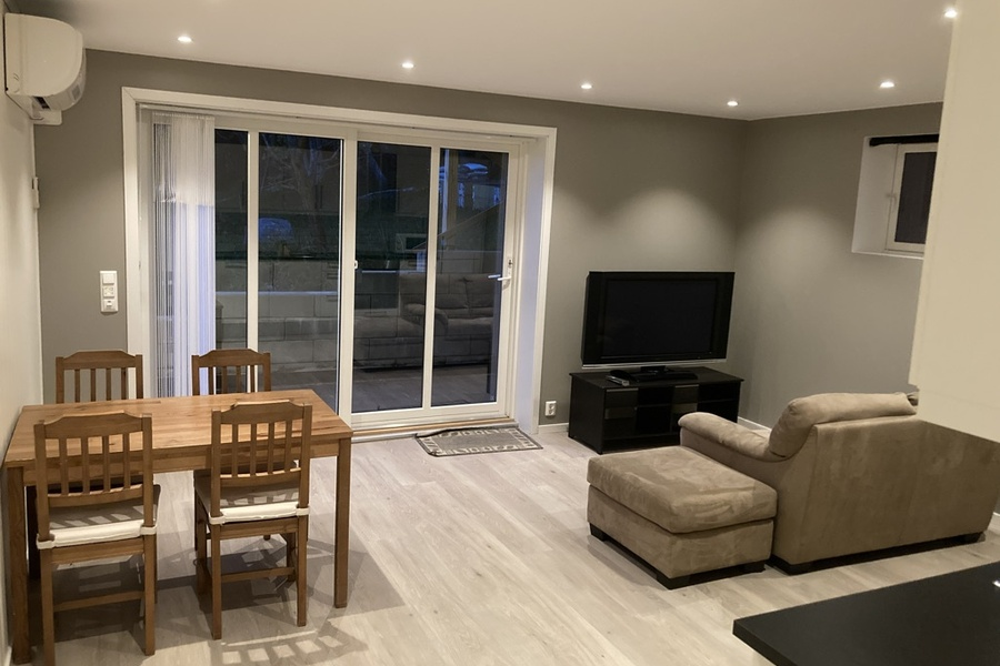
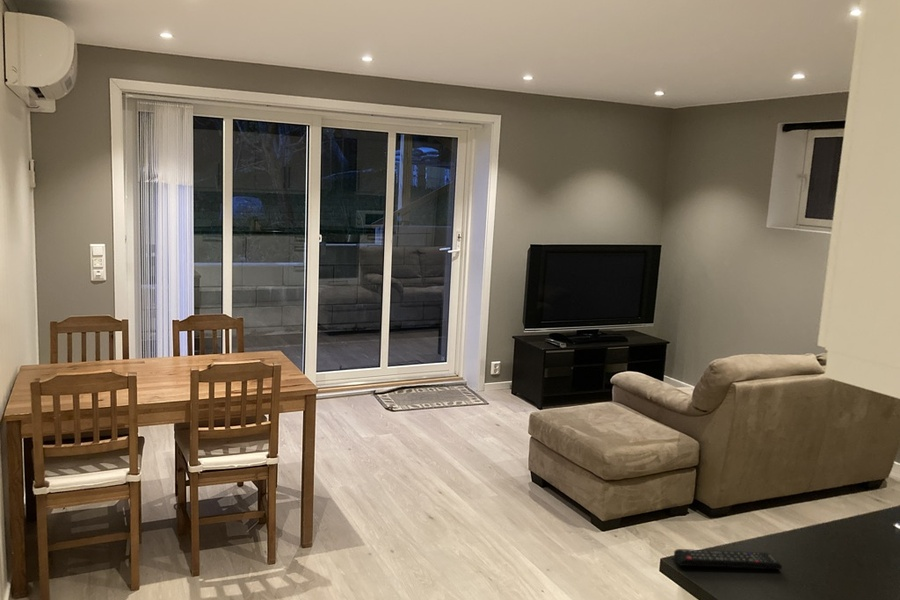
+ remote control [673,548,783,571]
